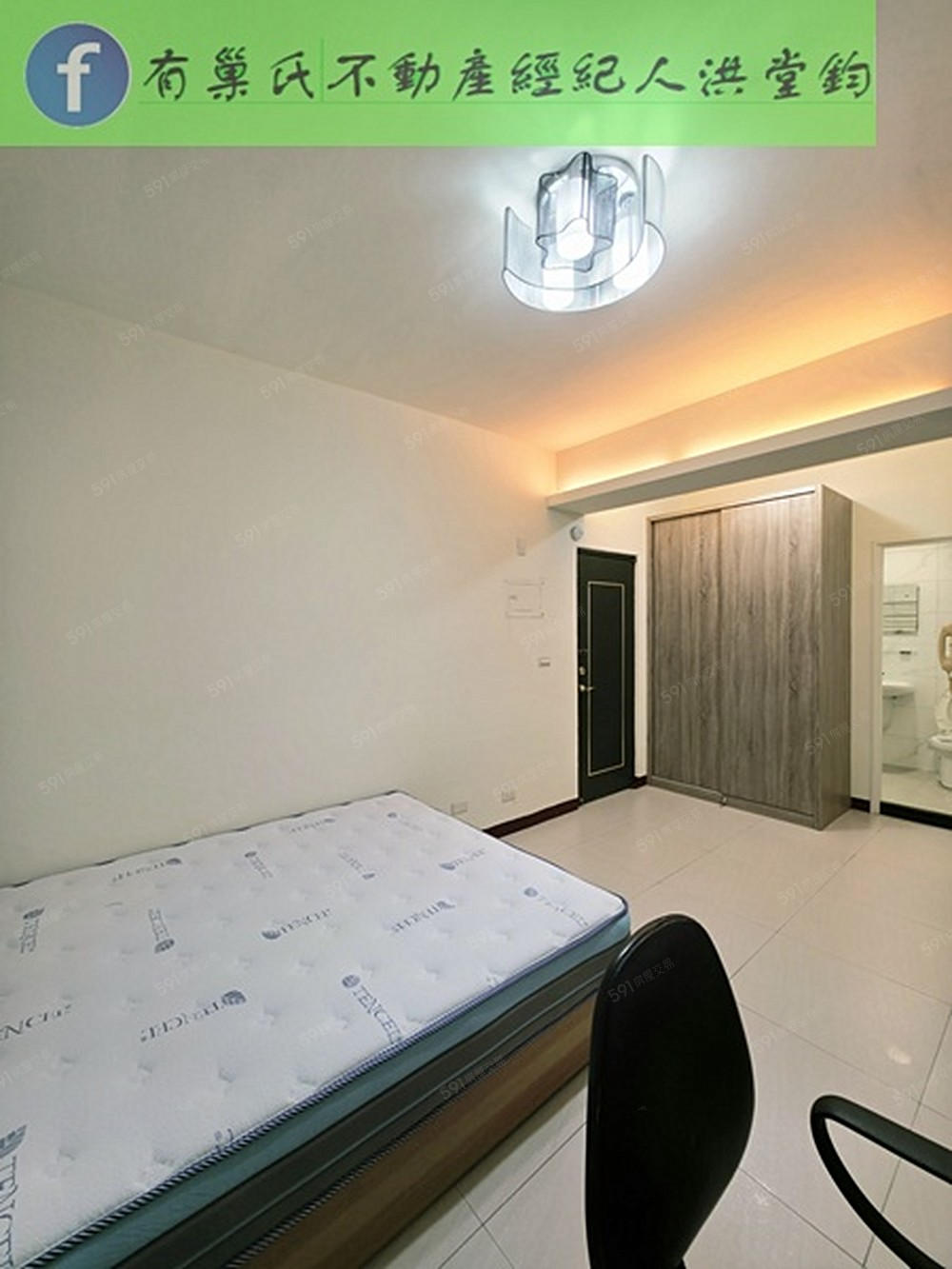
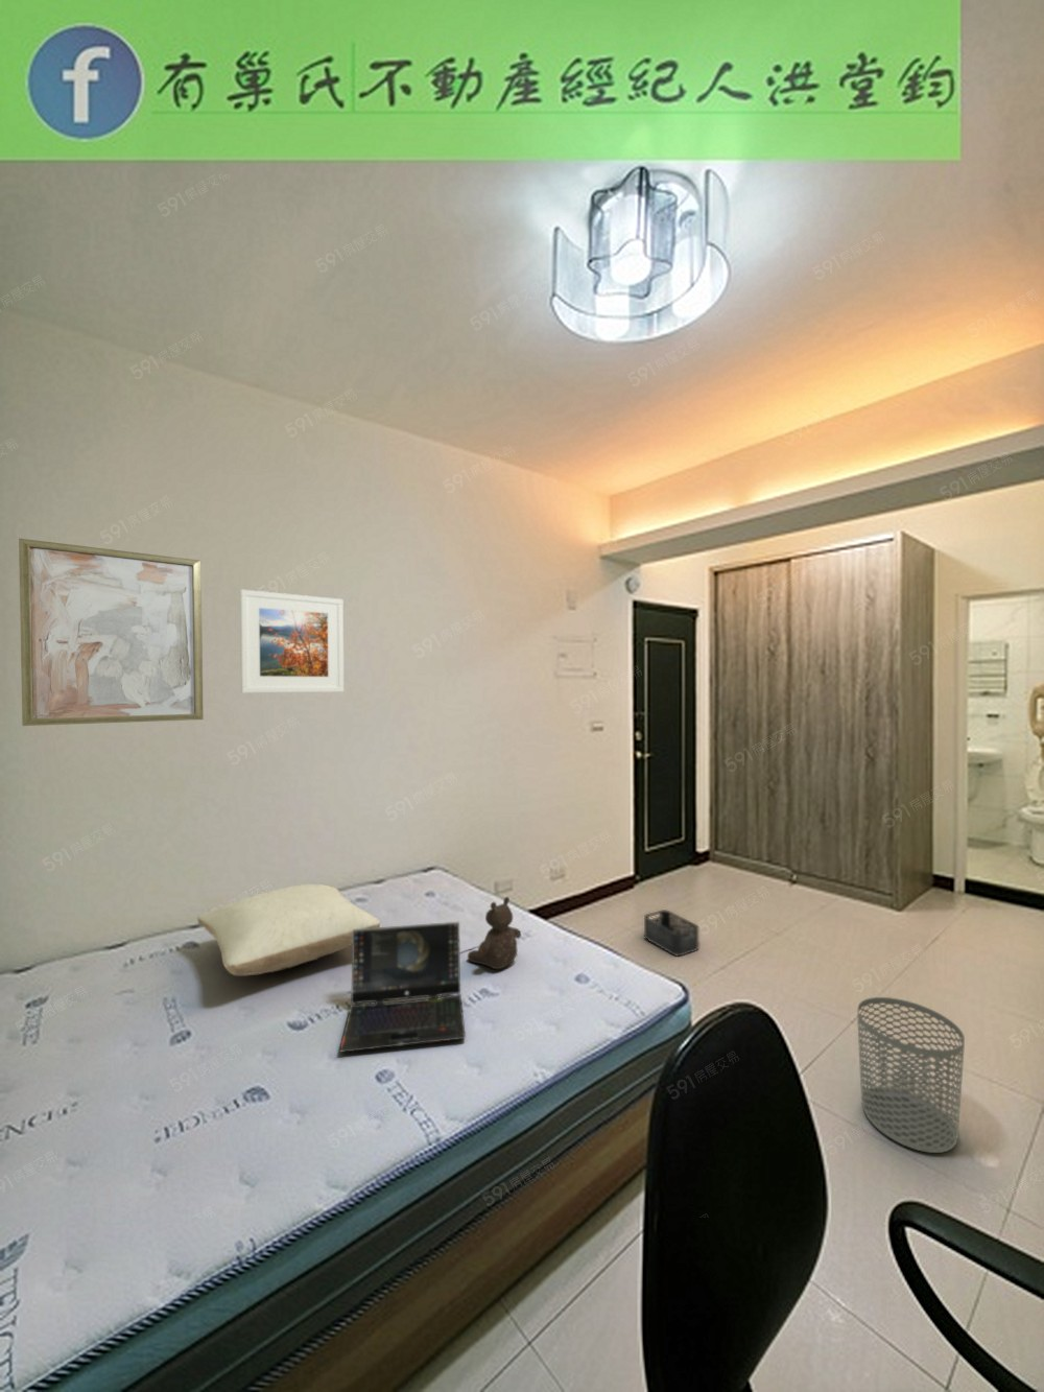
+ wall art [18,537,205,727]
+ laptop computer [338,921,467,1054]
+ stuffed bear [467,896,522,970]
+ storage bin [643,908,700,958]
+ waste bin [856,996,966,1154]
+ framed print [239,589,344,694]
+ pillow [196,883,382,976]
